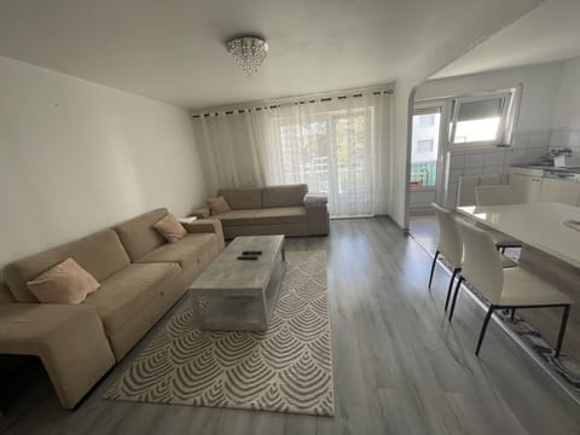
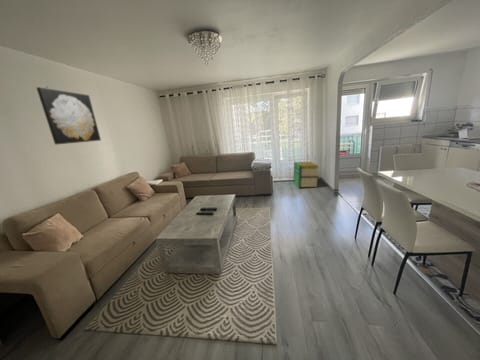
+ wall art [36,86,102,146]
+ storage bin [293,161,320,190]
